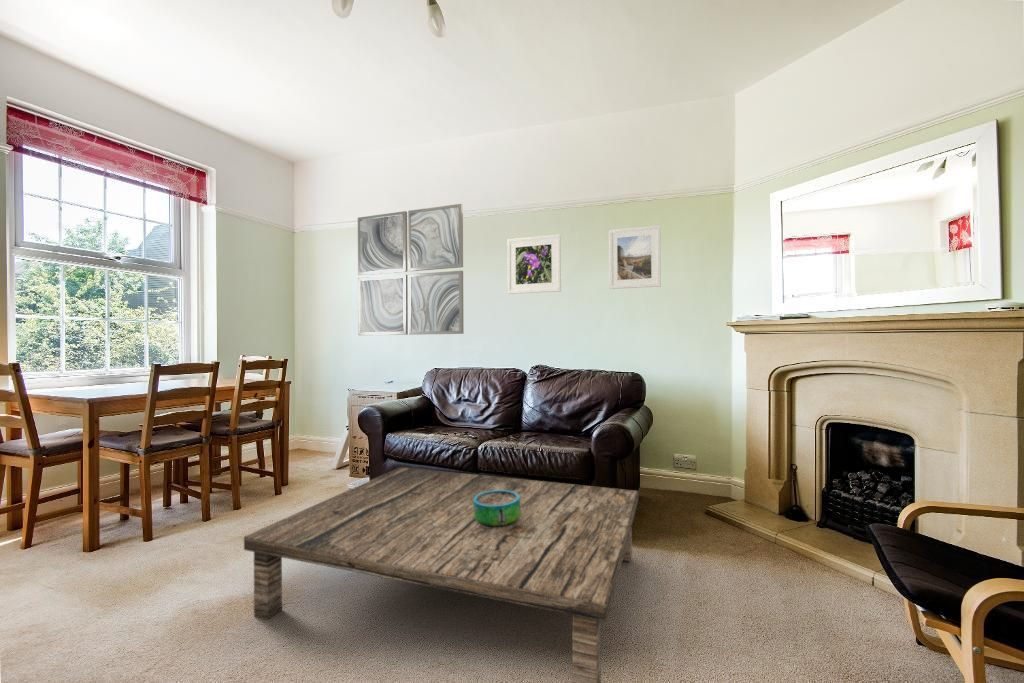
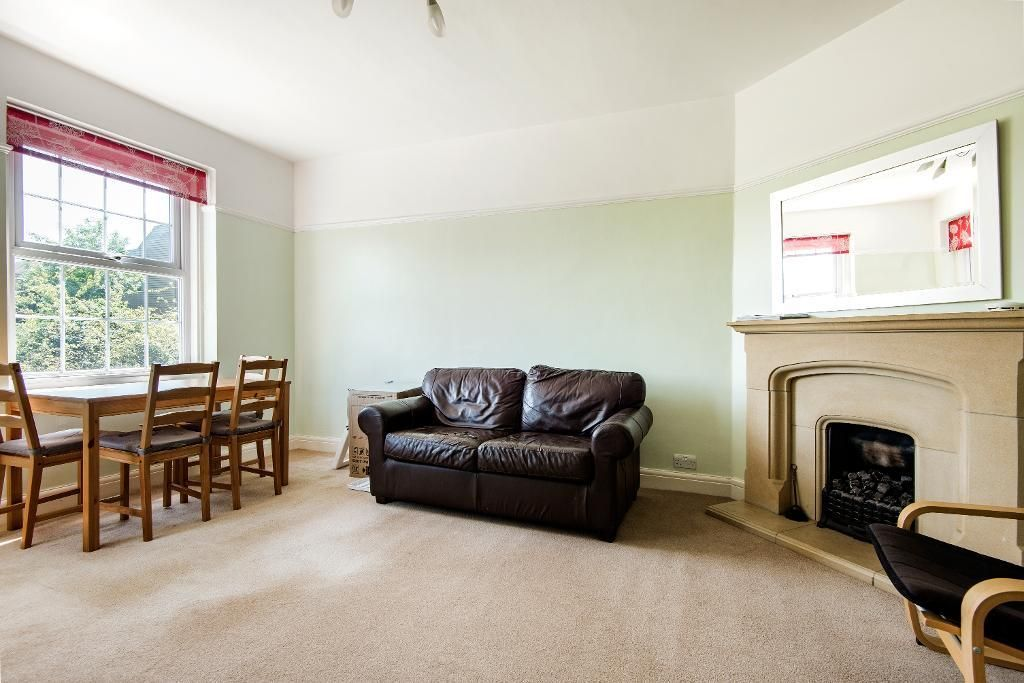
- coffee table [243,466,639,683]
- wall art [357,203,465,336]
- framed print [608,224,662,290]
- decorative bowl [473,490,521,527]
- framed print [506,233,562,295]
